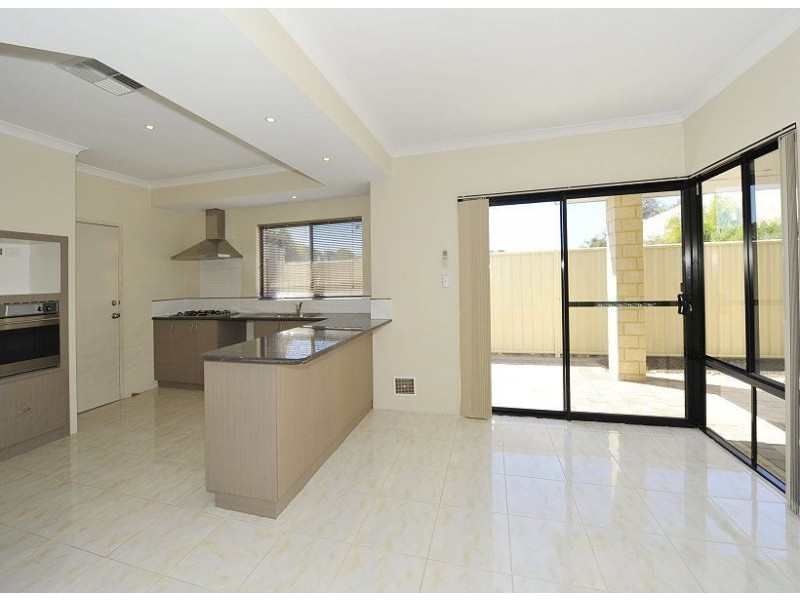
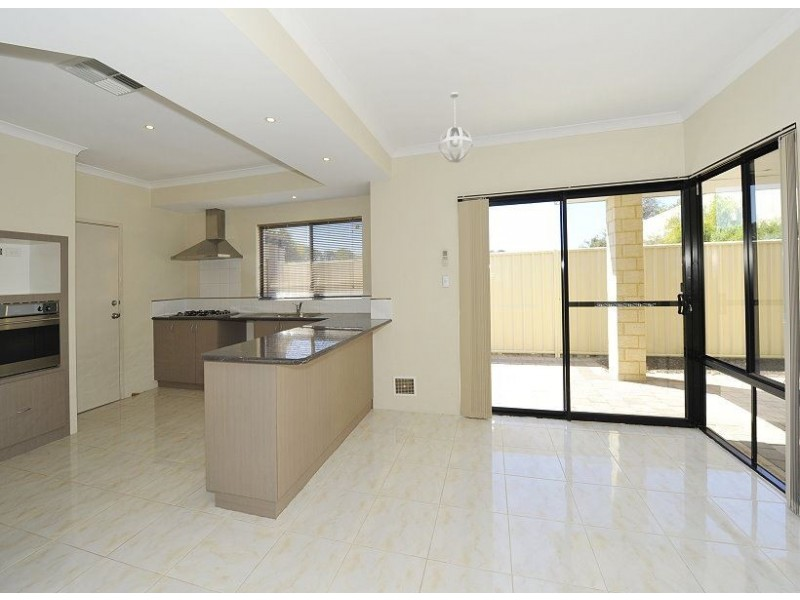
+ pendant light [438,91,474,164]
